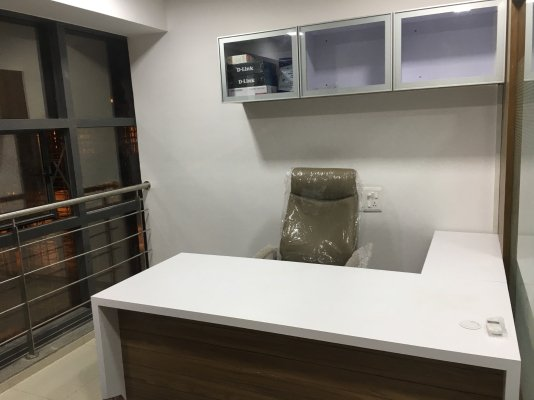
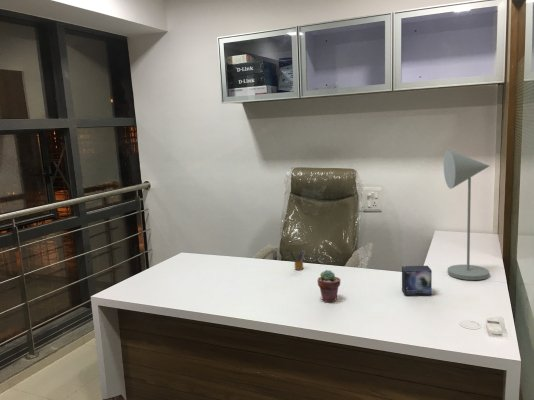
+ small box [401,265,433,296]
+ potted succulent [317,269,342,303]
+ pencil box [289,248,307,271]
+ desk lamp [443,149,490,281]
